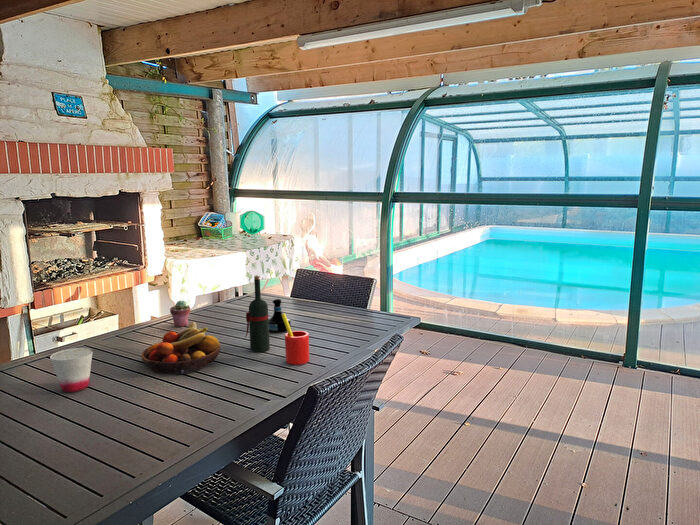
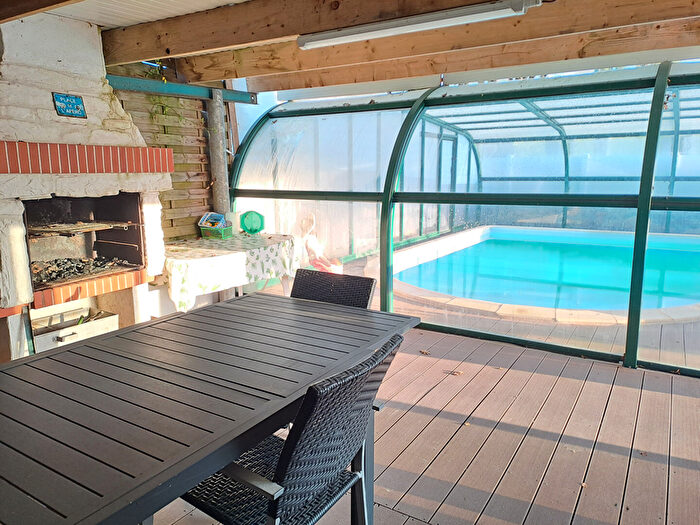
- straw [281,312,310,366]
- potted succulent [169,299,191,328]
- wine bottle [244,275,271,353]
- tequila bottle [268,298,292,334]
- cup [49,347,94,393]
- fruit bowl [140,321,221,375]
